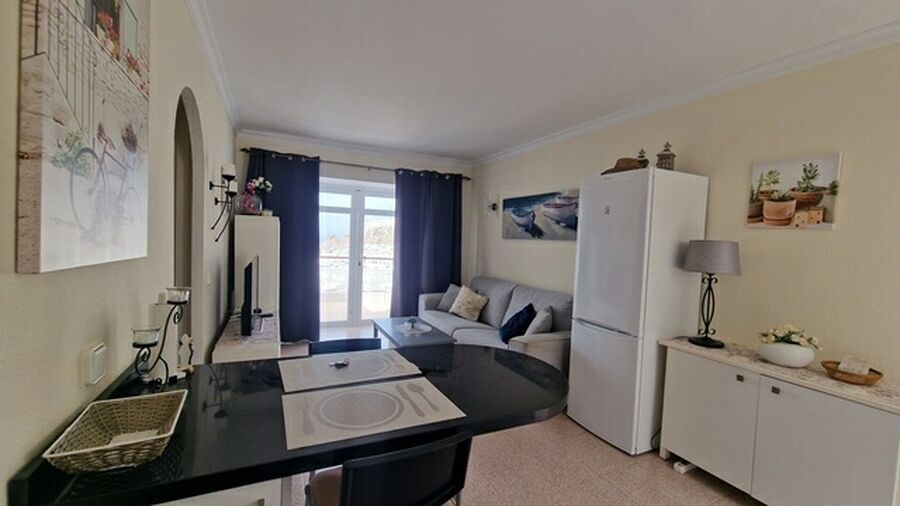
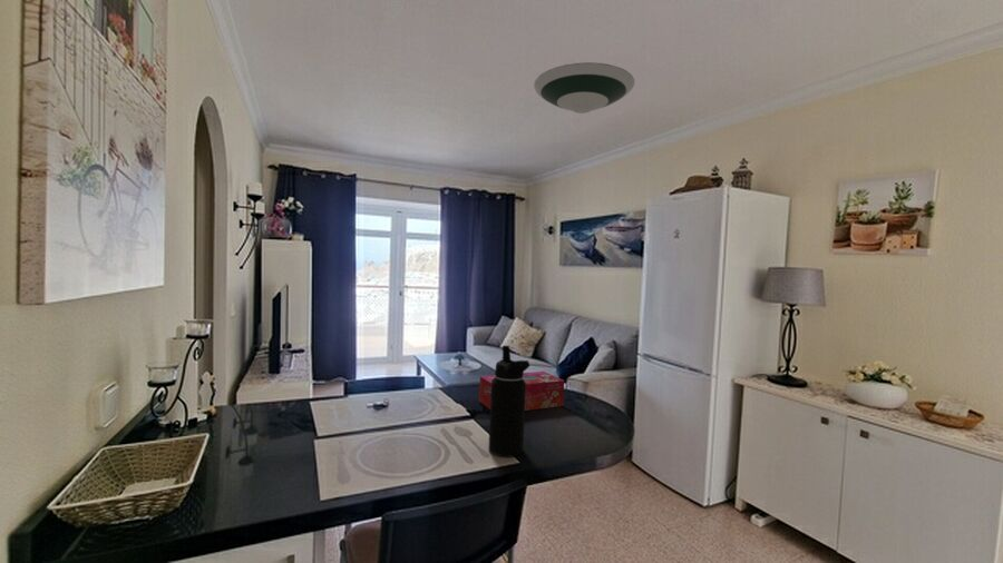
+ water bottle [487,345,530,457]
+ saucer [533,61,635,115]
+ tissue box [478,371,565,412]
